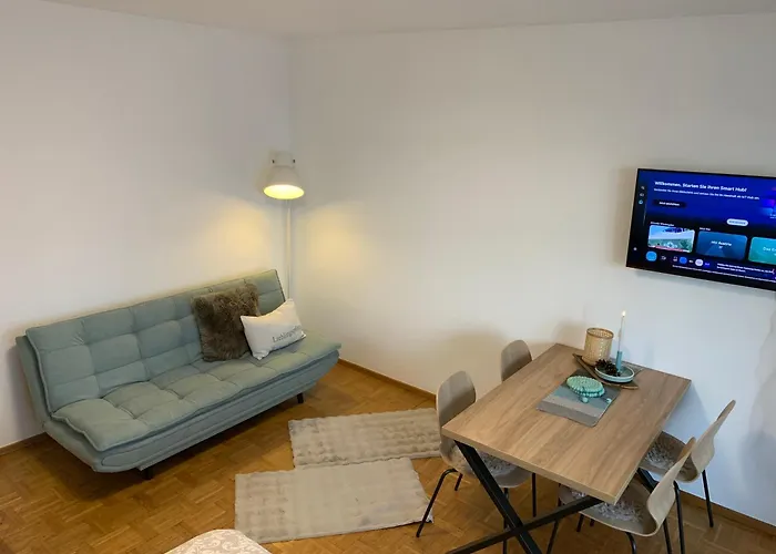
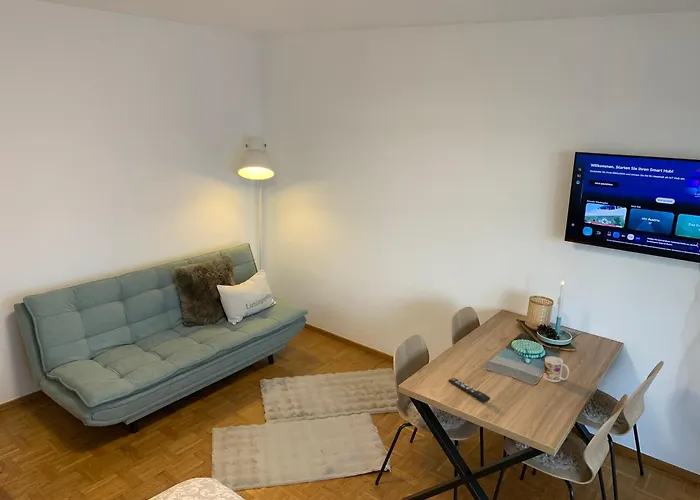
+ remote control [447,377,491,403]
+ mug [542,355,570,383]
